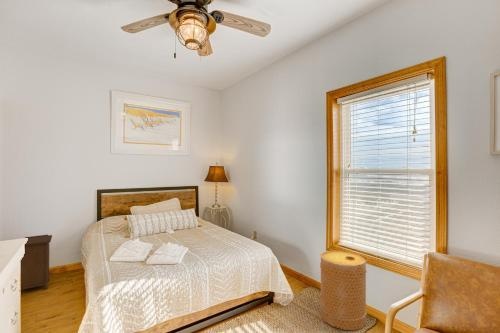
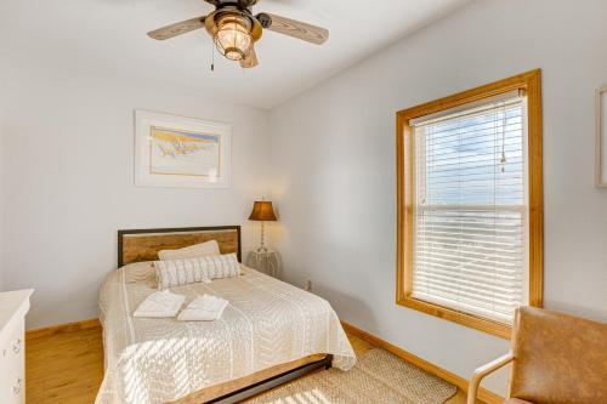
- nightstand [20,234,53,291]
- basket [319,250,368,331]
